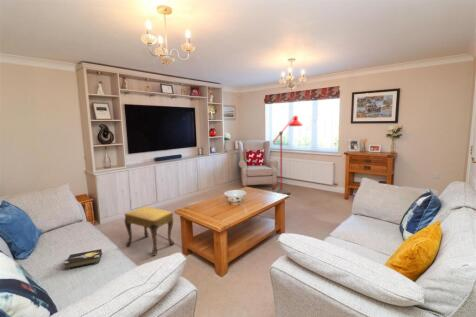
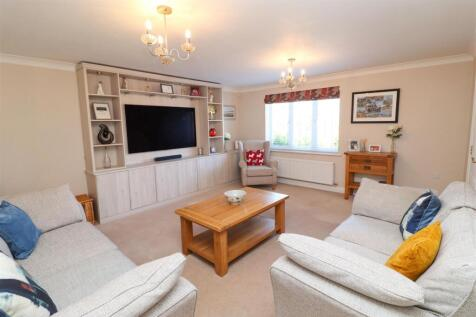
- hardback book [63,248,103,271]
- floor lamp [272,115,303,196]
- footstool [123,205,175,256]
